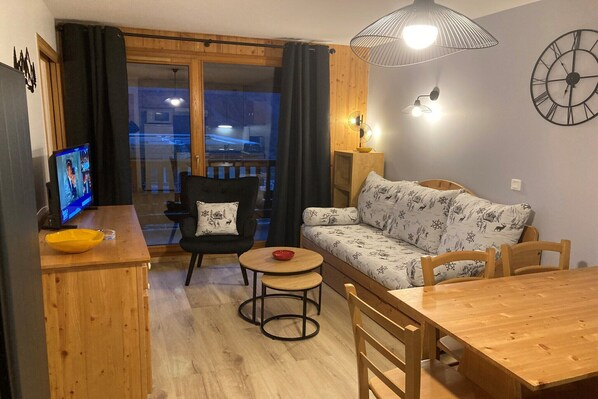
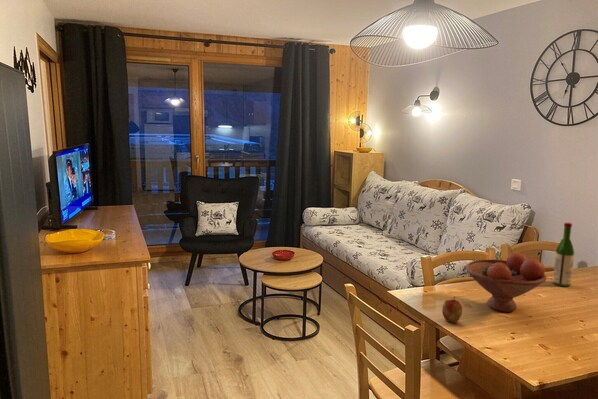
+ fruit bowl [465,251,547,313]
+ wine bottle [552,222,575,288]
+ apple [441,295,463,324]
